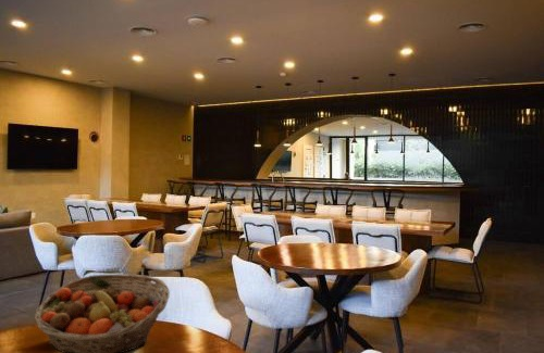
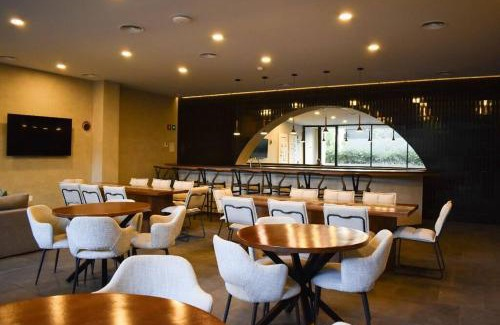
- fruit basket [33,273,171,353]
